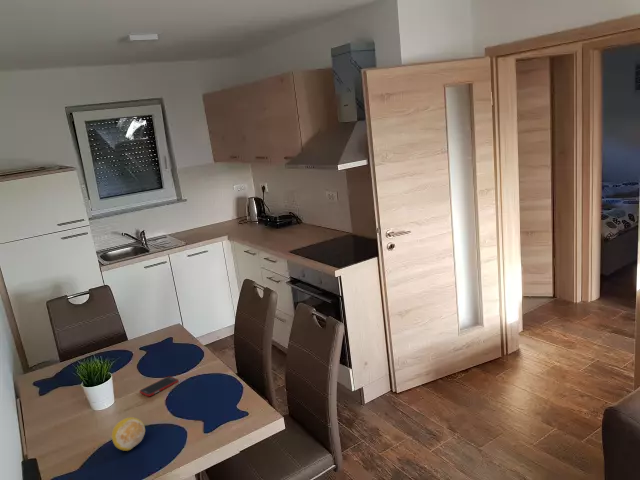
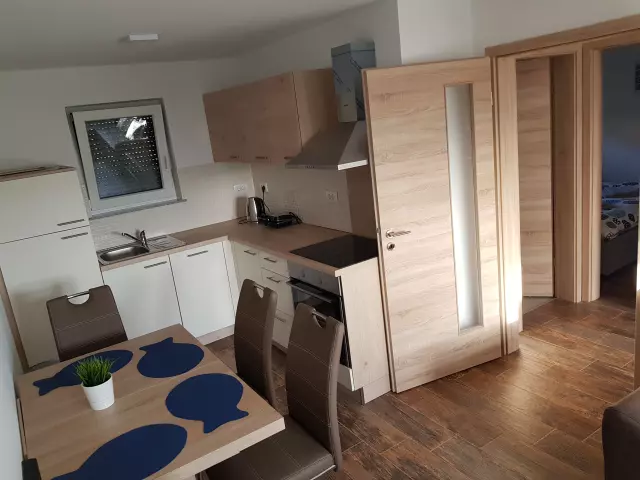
- cell phone [139,375,179,397]
- fruit [111,416,146,452]
